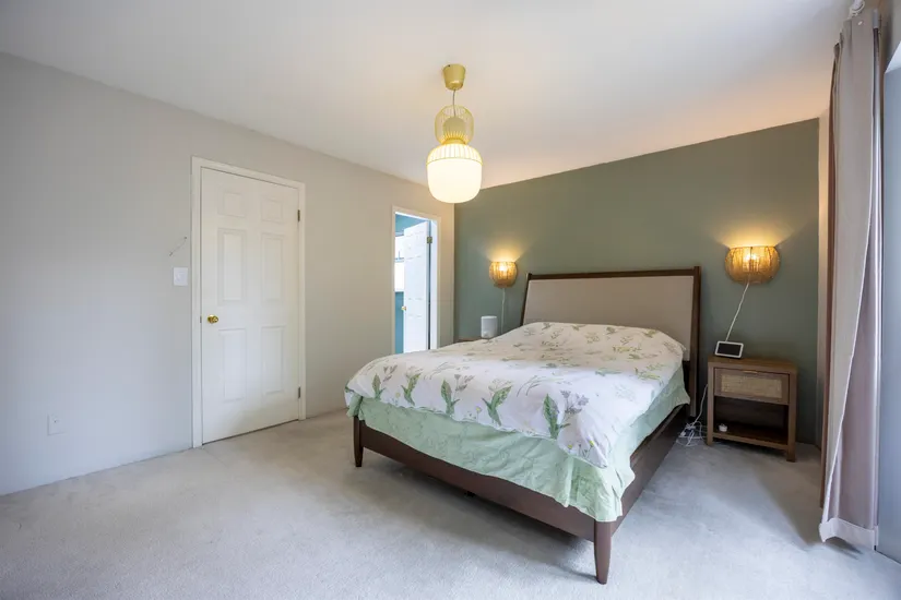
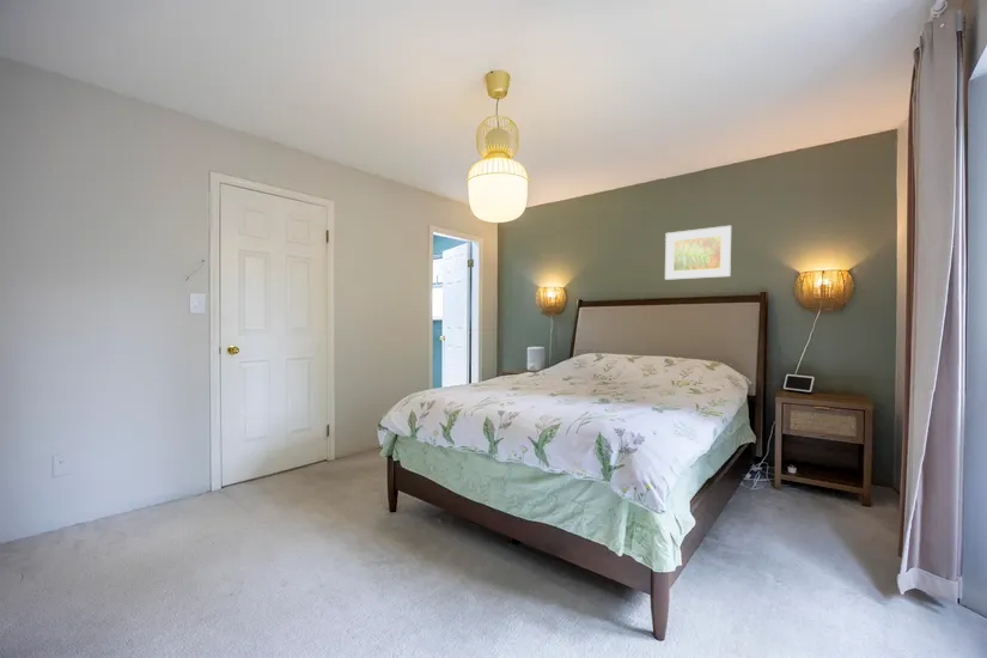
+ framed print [664,225,732,281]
